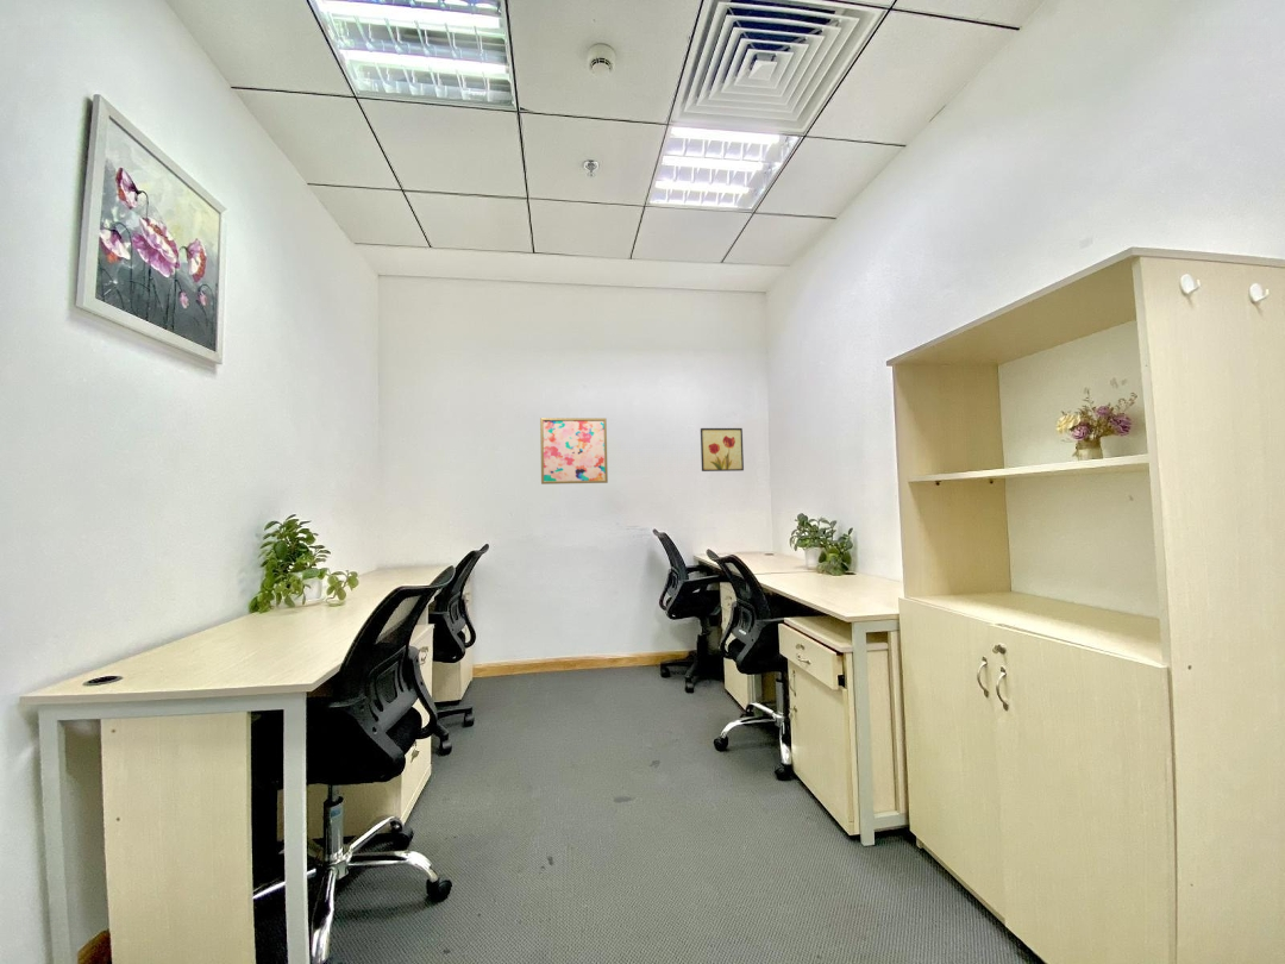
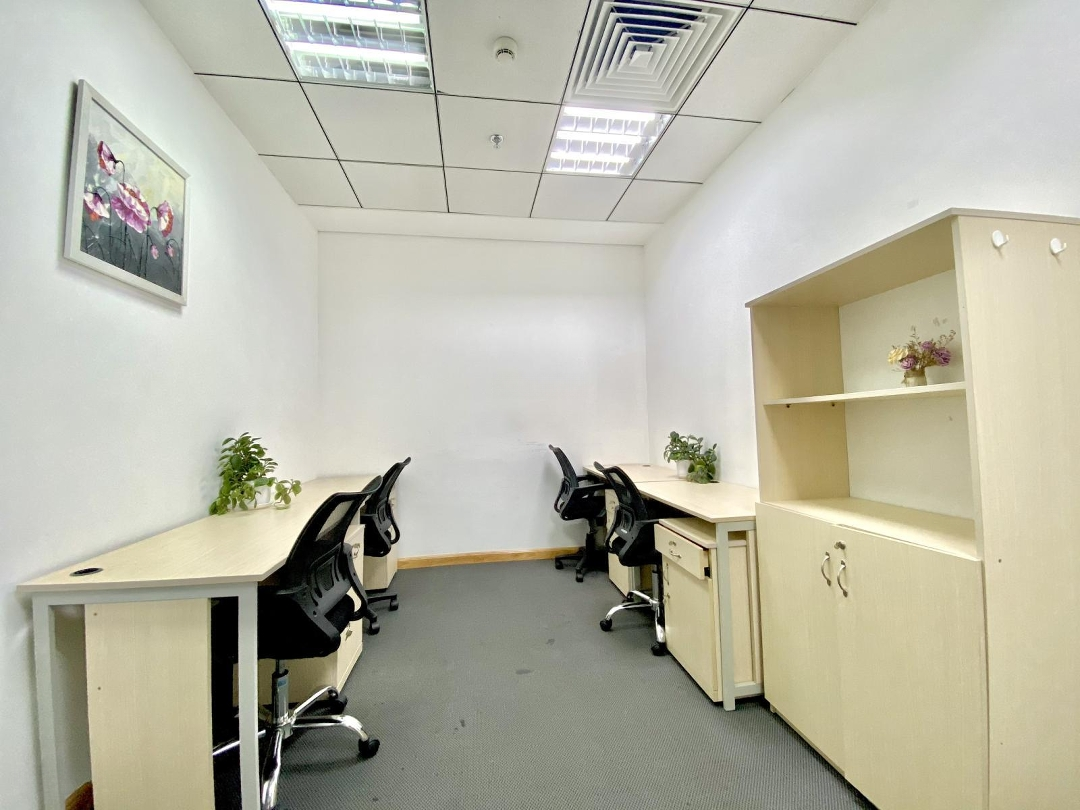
- wall art [700,427,745,472]
- wall art [539,417,609,486]
